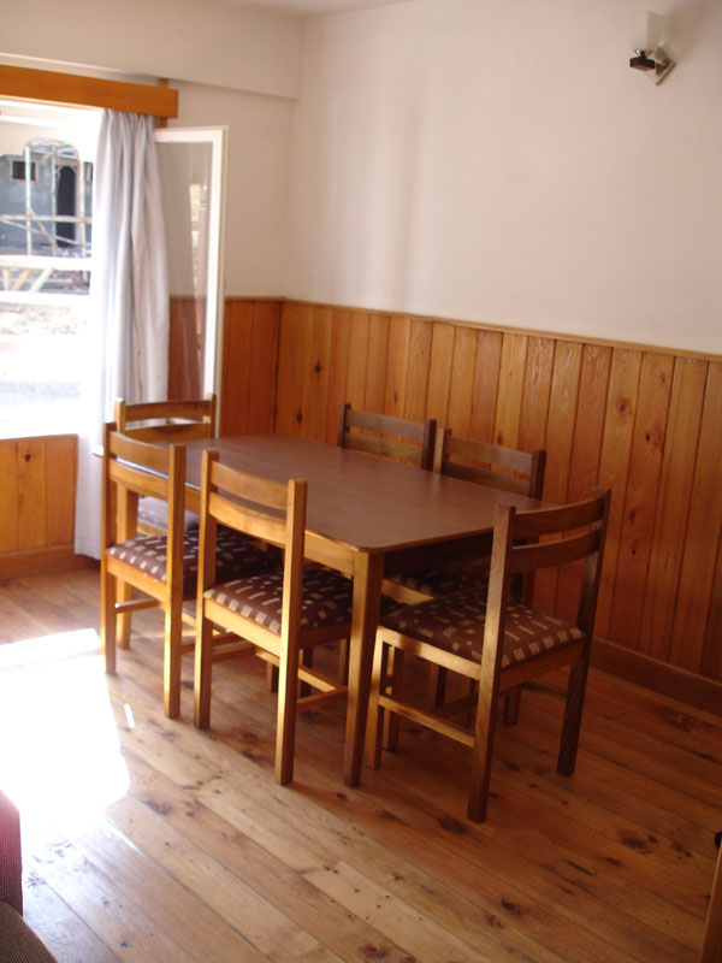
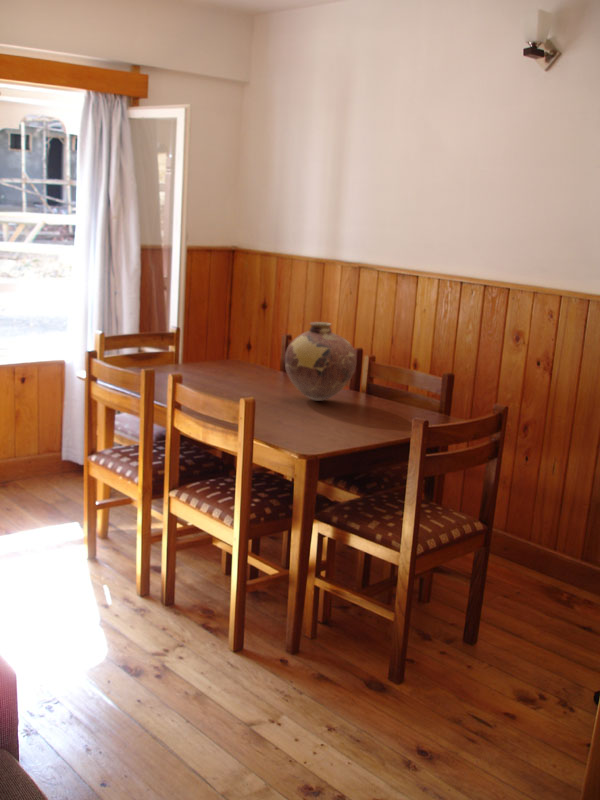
+ vase [284,321,357,402]
